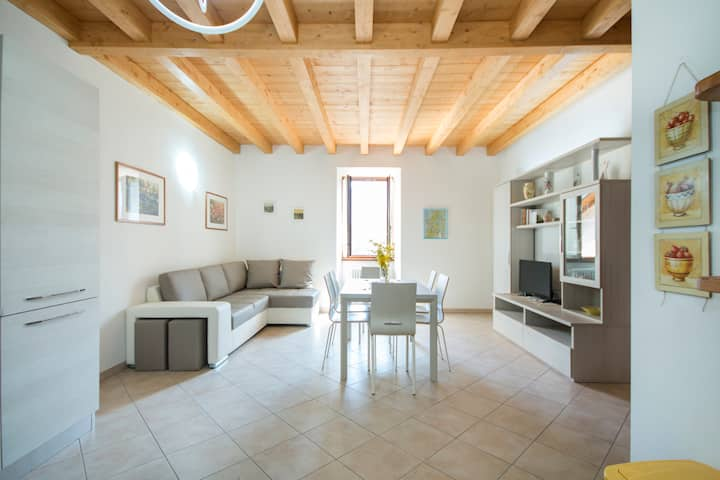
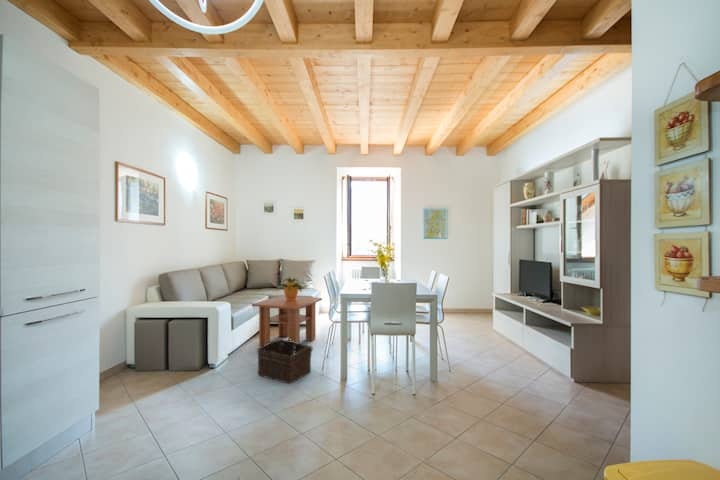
+ potted plant [275,276,303,300]
+ basket [256,339,313,384]
+ coffee table [251,294,323,348]
